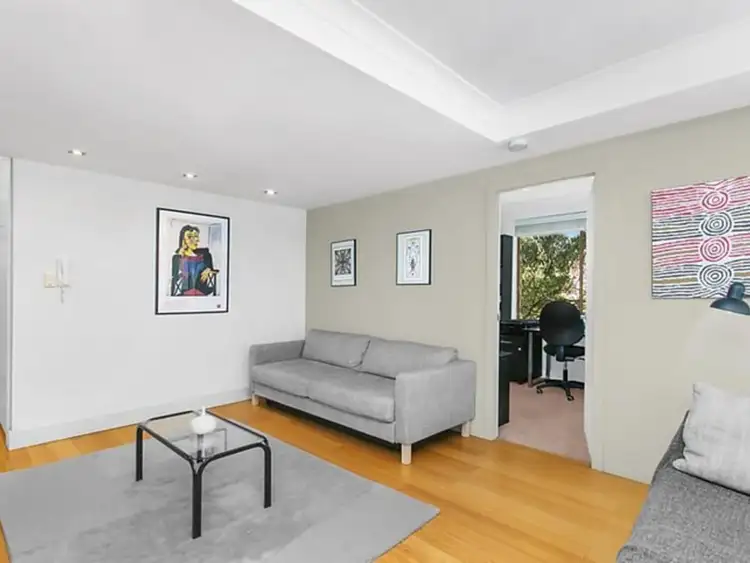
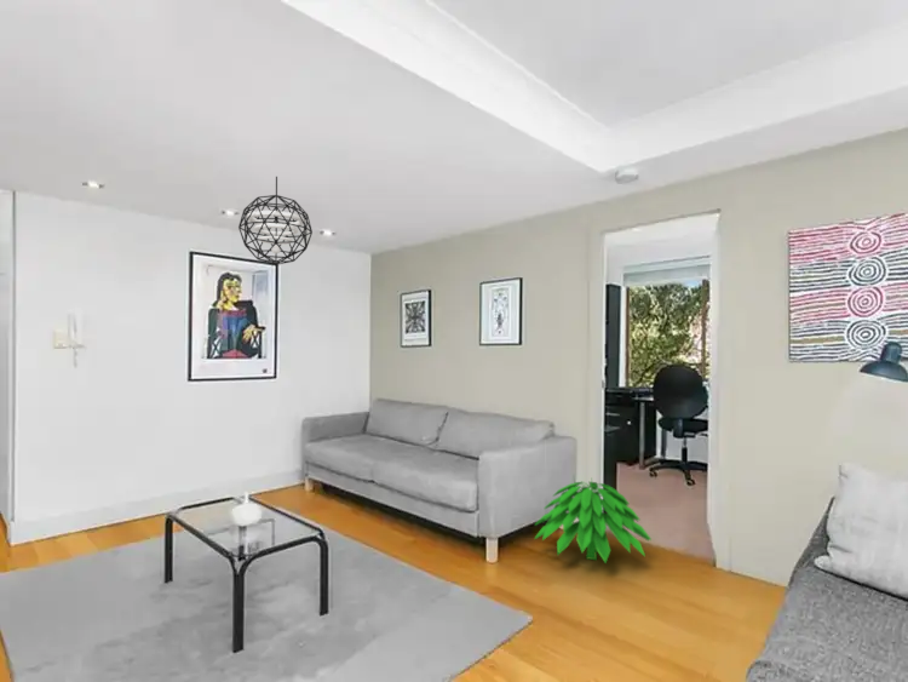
+ indoor plant [534,478,653,564]
+ pendant light [237,176,314,267]
